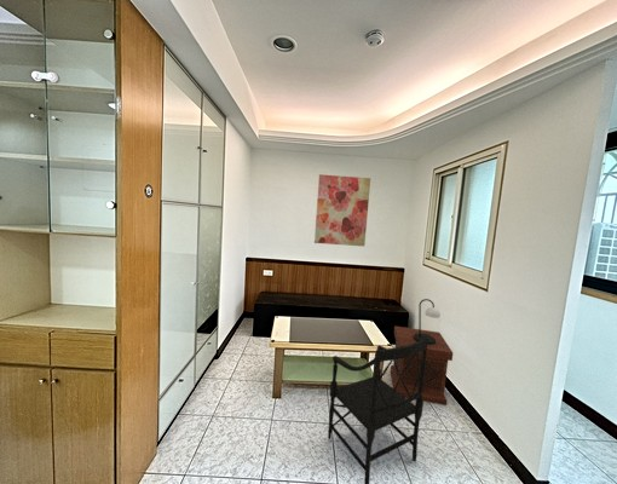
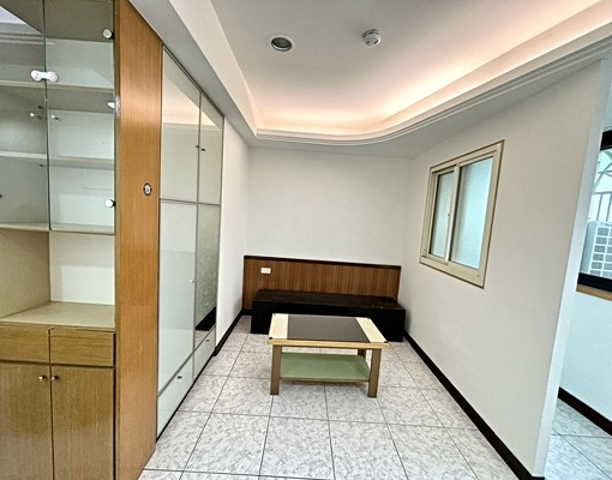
- armchair [327,338,428,484]
- wall art [313,173,371,248]
- side table [390,324,454,407]
- table lamp [414,298,442,345]
